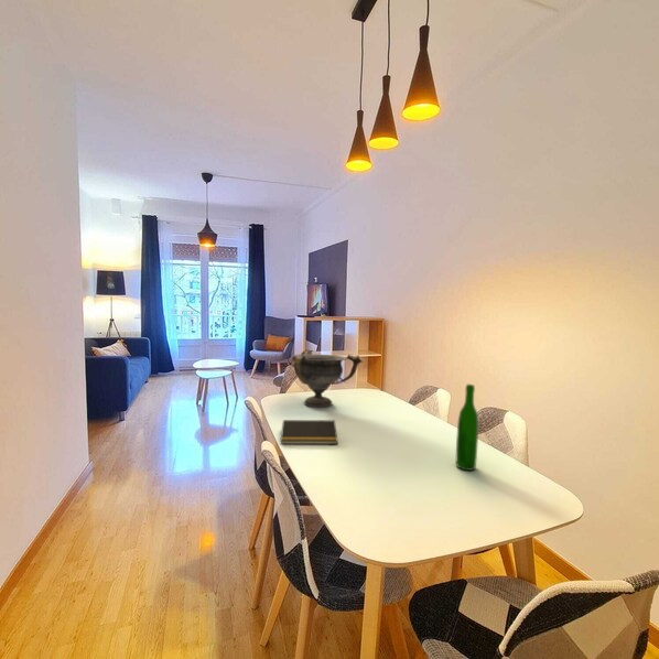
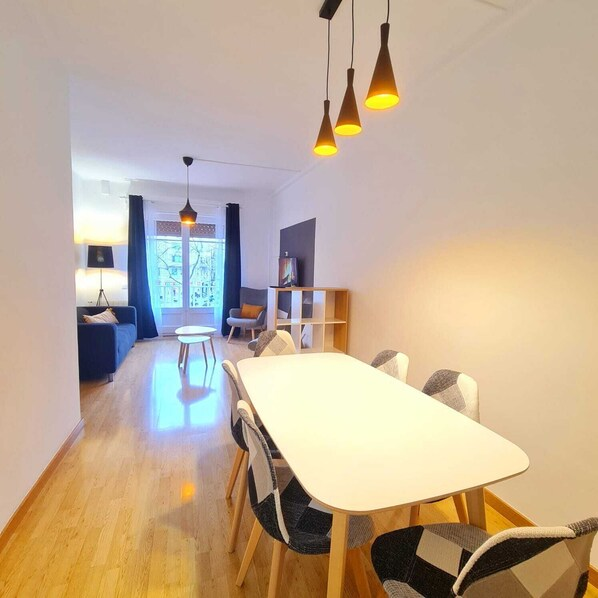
- decorative bowl [290,349,365,408]
- wine bottle [455,383,479,472]
- notepad [280,419,338,445]
